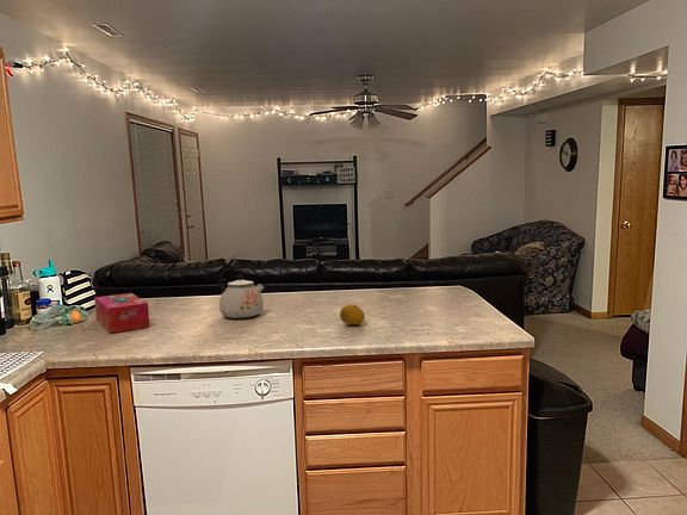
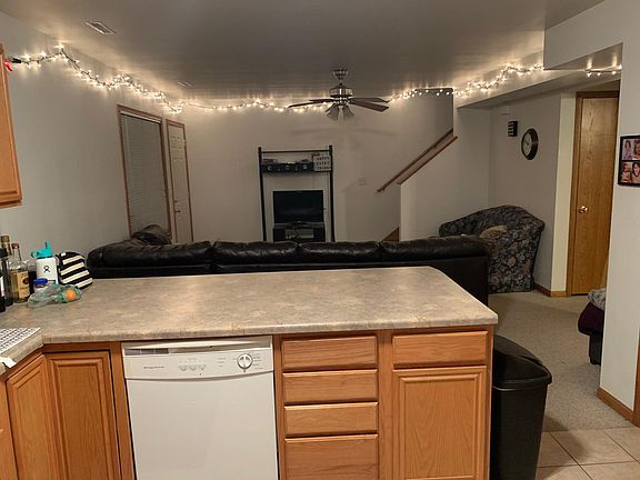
- kettle [217,265,265,319]
- tissue box [93,292,150,334]
- fruit [339,304,366,325]
